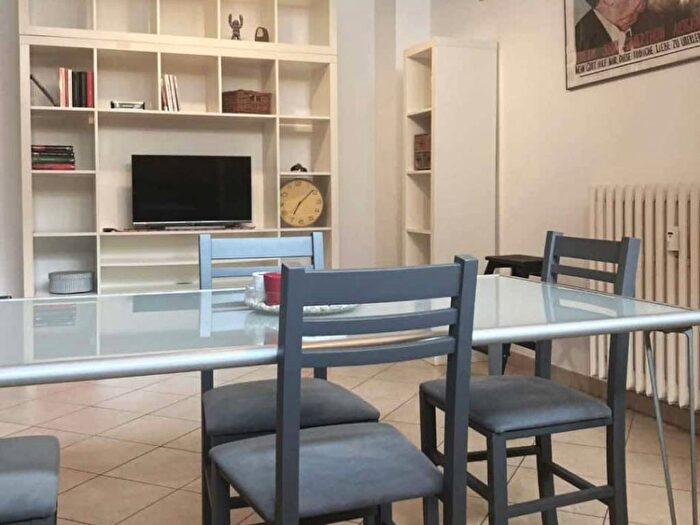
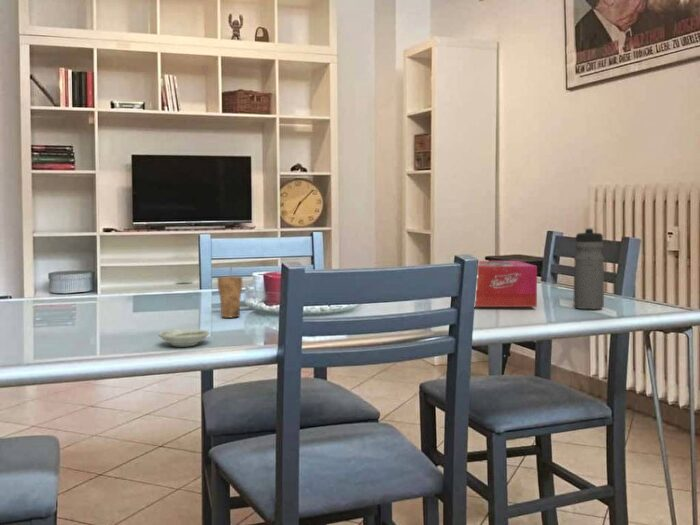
+ water bottle [573,226,605,310]
+ cup [217,266,244,319]
+ tissue box [474,260,538,308]
+ saucer [158,328,211,347]
